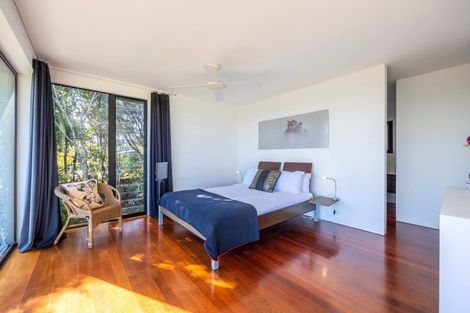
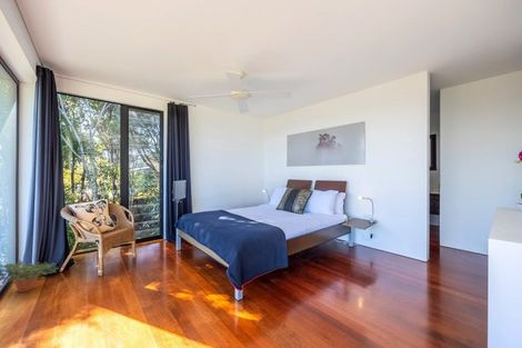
+ potted plant [0,259,60,294]
